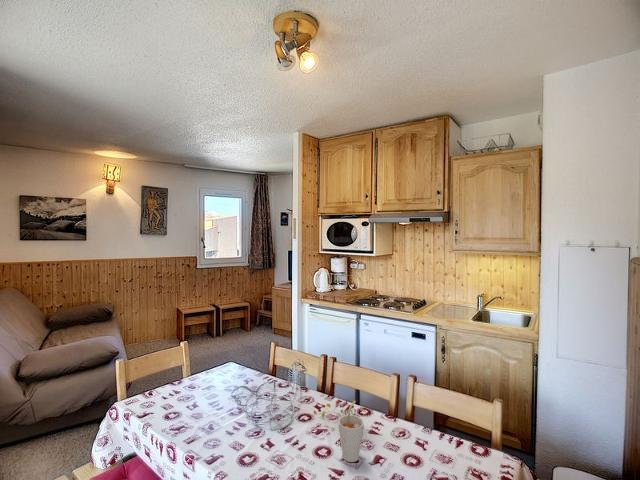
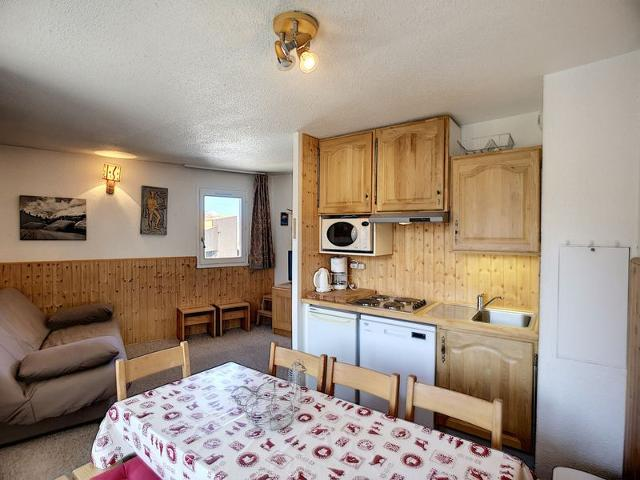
- teapot [303,389,367,419]
- cup [337,400,365,463]
